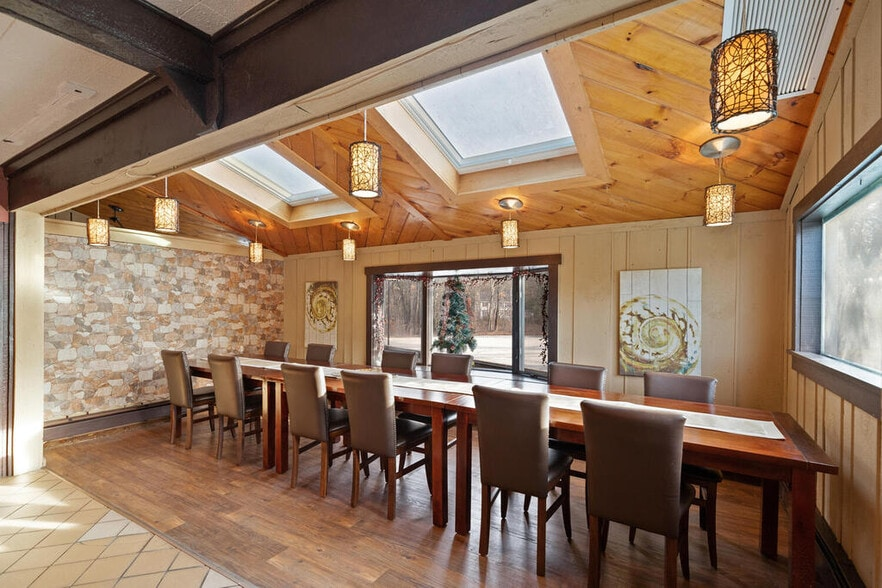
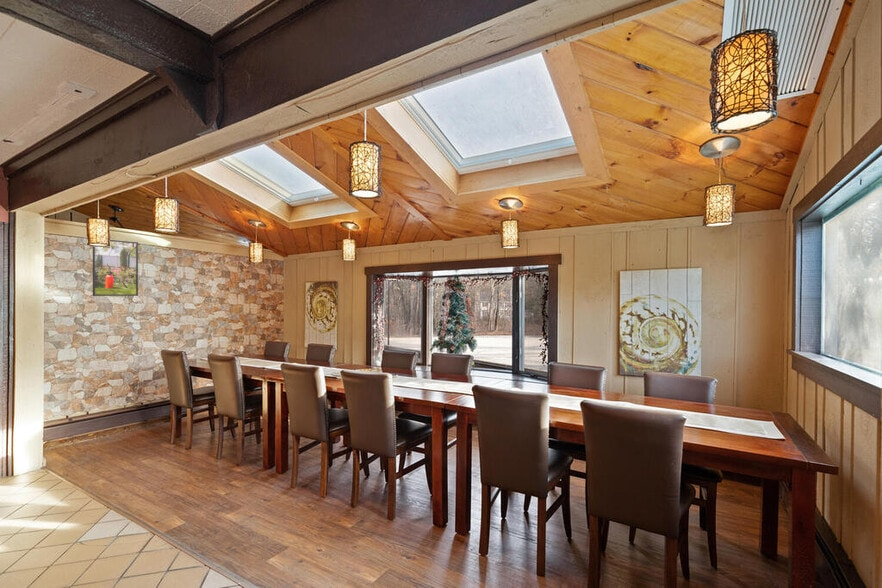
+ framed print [92,239,139,297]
